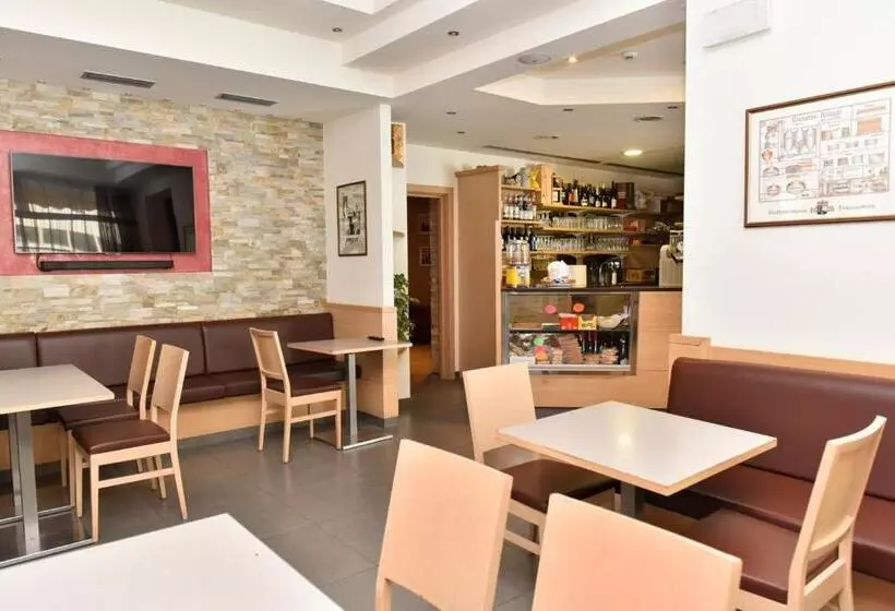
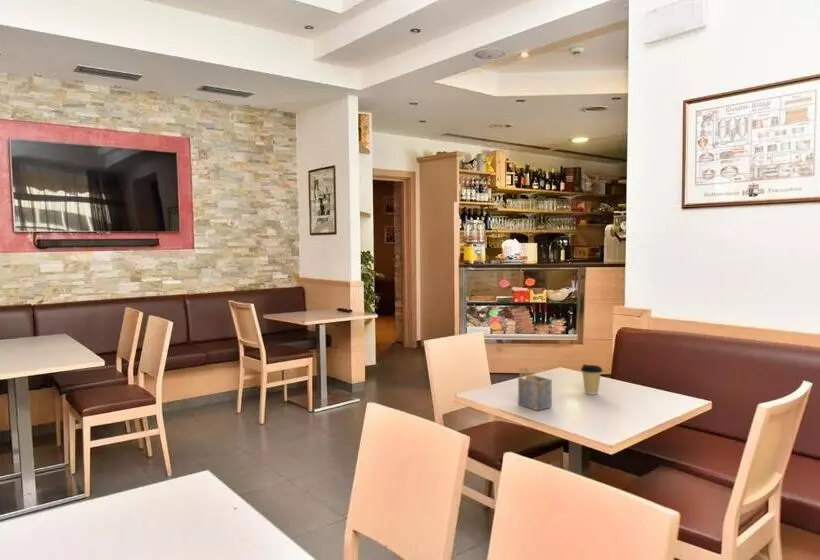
+ napkin holder [517,366,553,412]
+ coffee cup [580,363,604,396]
